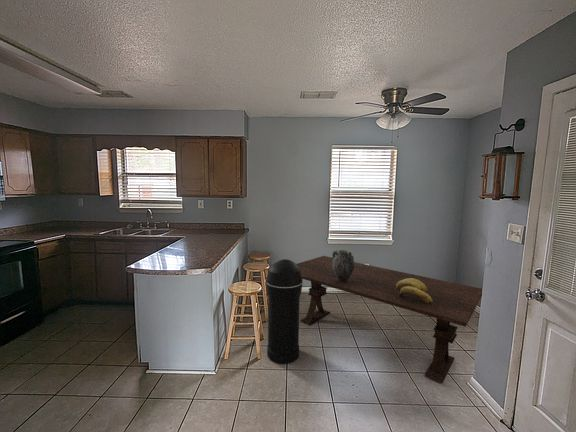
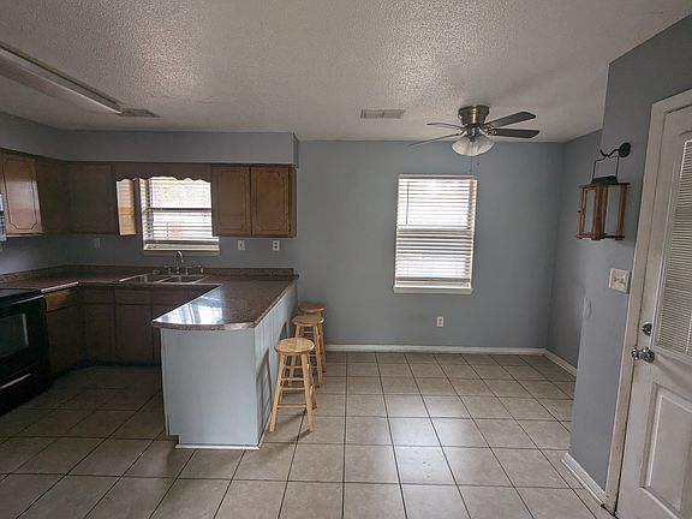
- ceramic jug [331,249,355,282]
- trash can [265,258,304,365]
- banana bunch [396,278,433,304]
- dining table [296,255,483,385]
